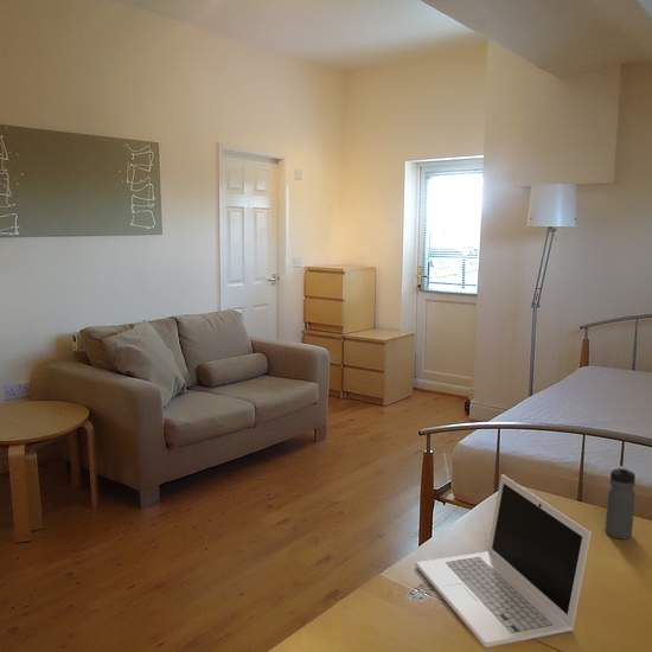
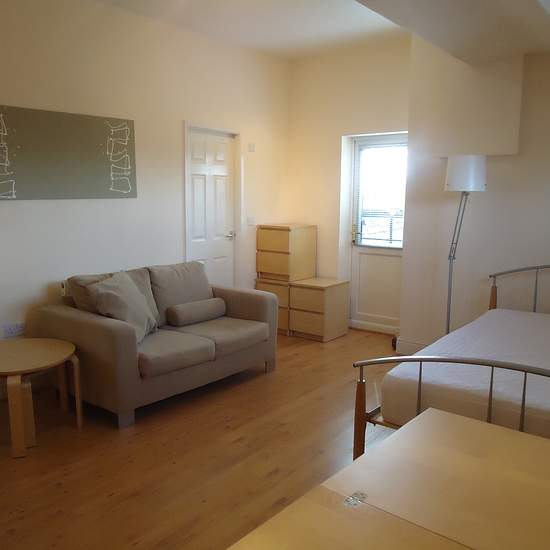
- water bottle [603,465,637,539]
- laptop [414,473,593,648]
